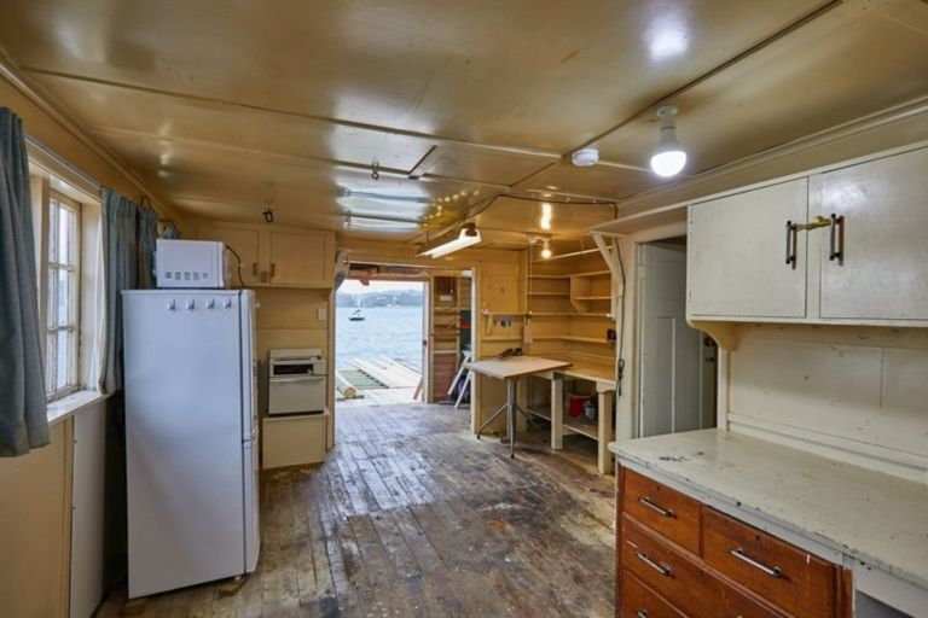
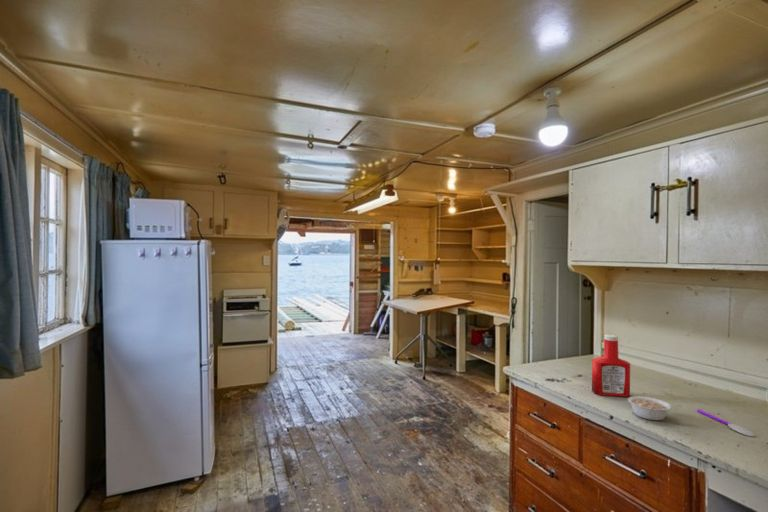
+ spoon [696,408,756,438]
+ legume [627,395,682,421]
+ soap bottle [591,334,631,398]
